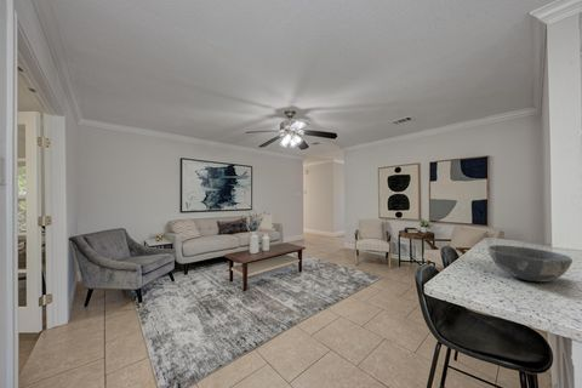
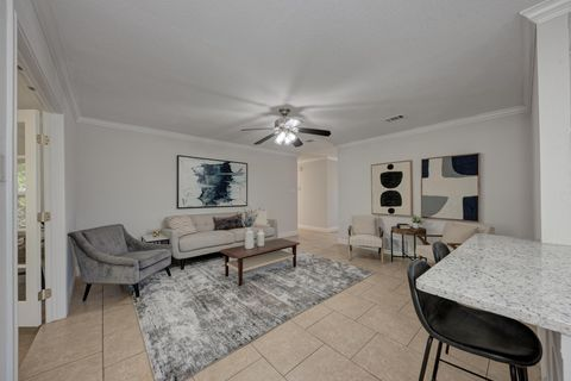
- bowl [487,244,574,283]
